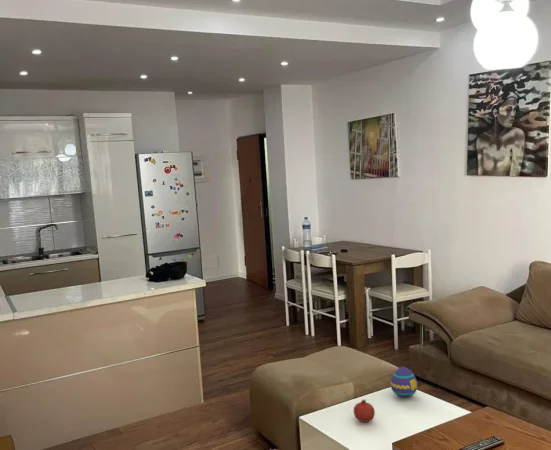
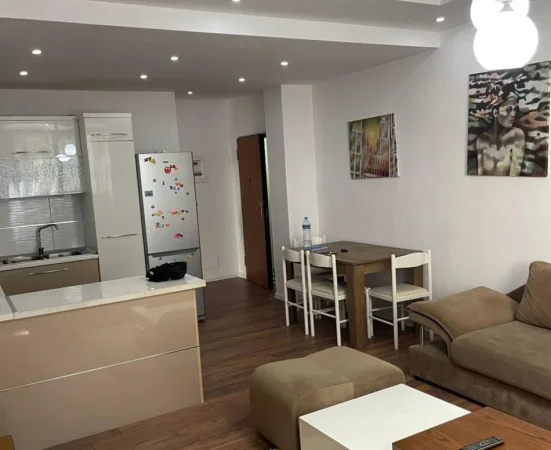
- decorative egg [390,366,418,399]
- fruit [353,398,376,423]
